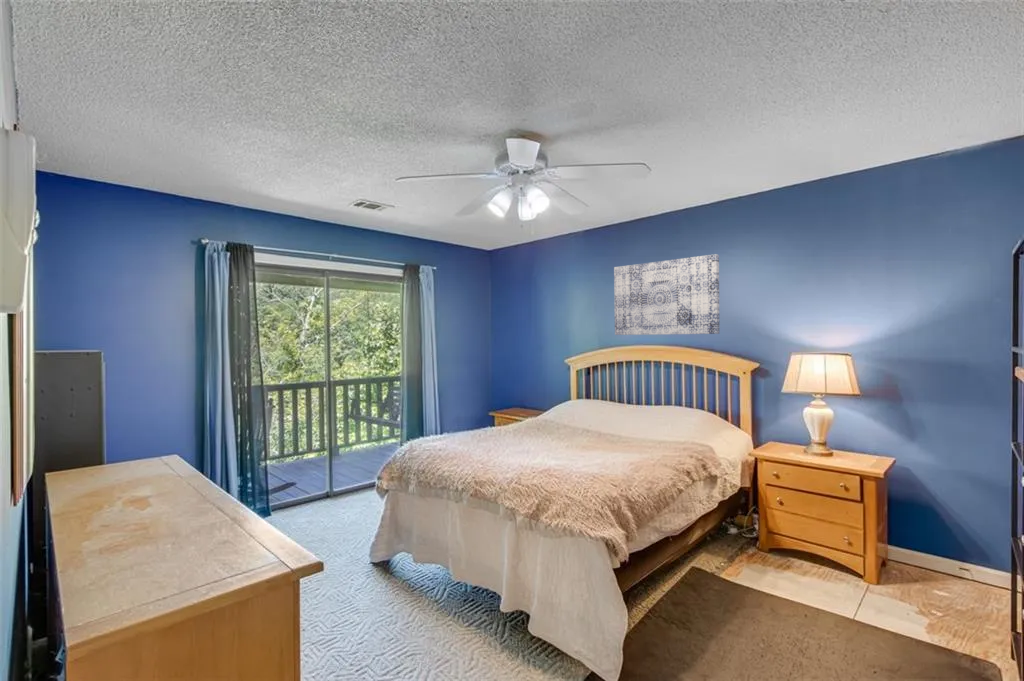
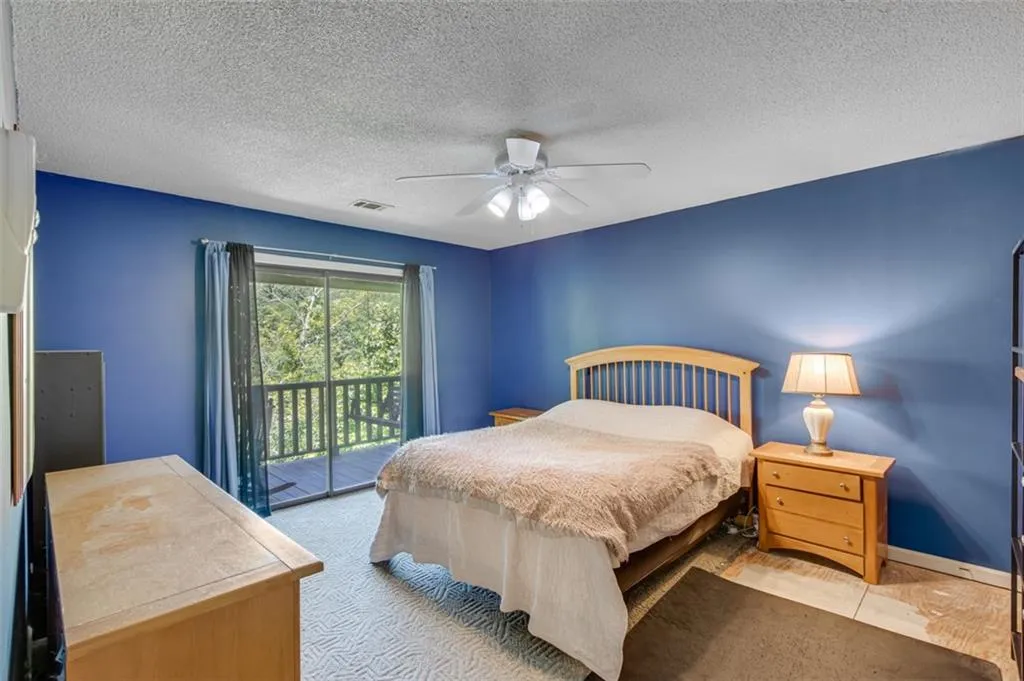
- wall art [613,253,720,336]
